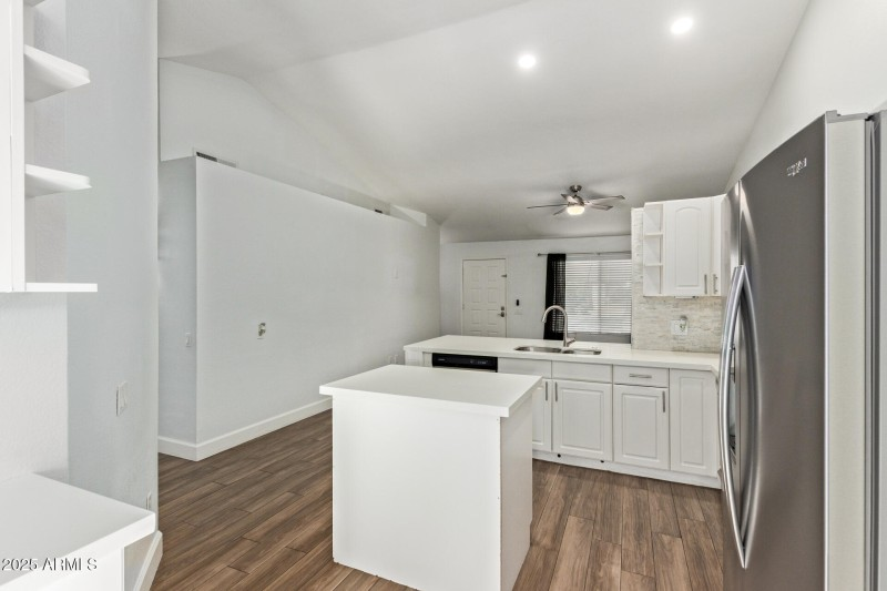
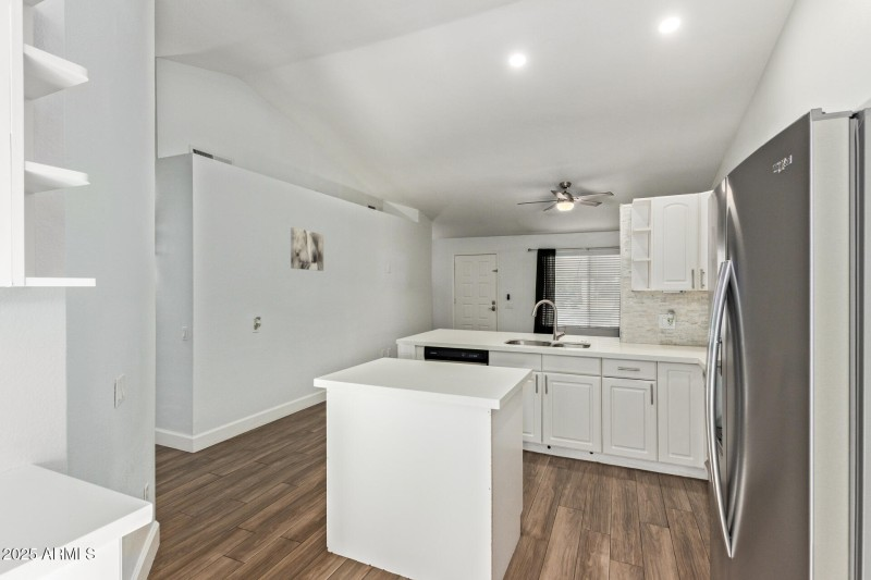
+ wall art [290,226,324,272]
